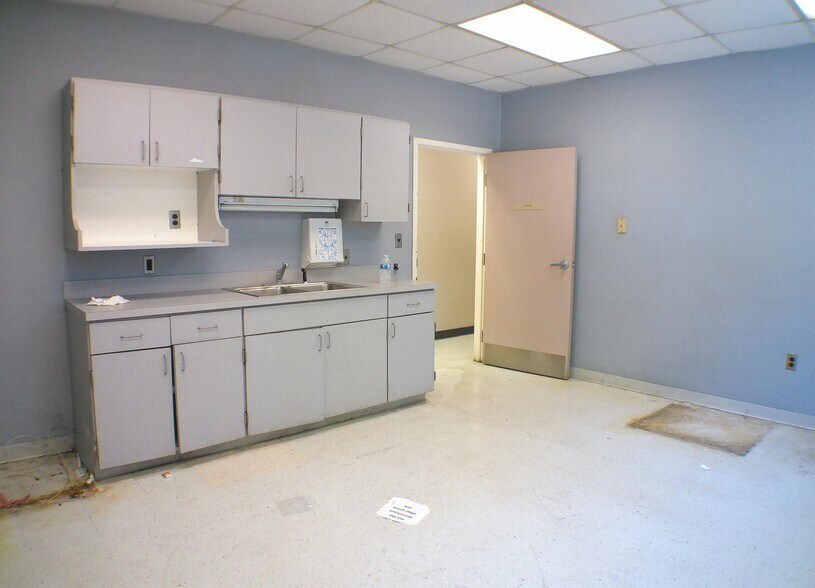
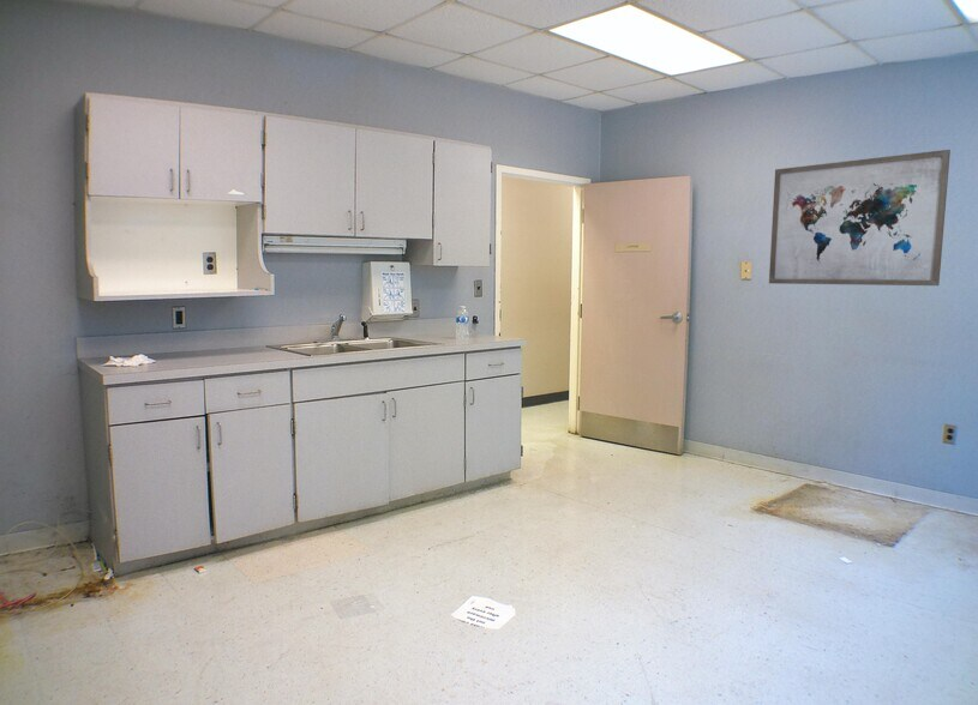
+ wall art [768,149,952,287]
